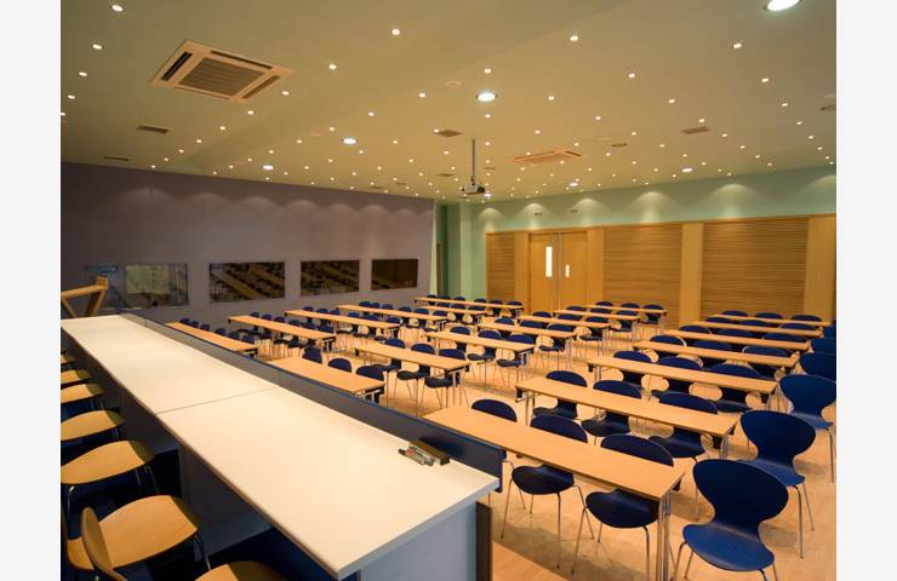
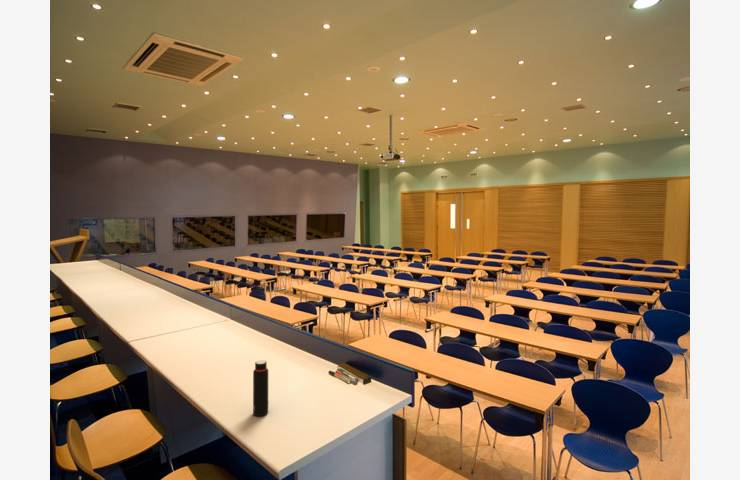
+ water bottle [252,360,270,417]
